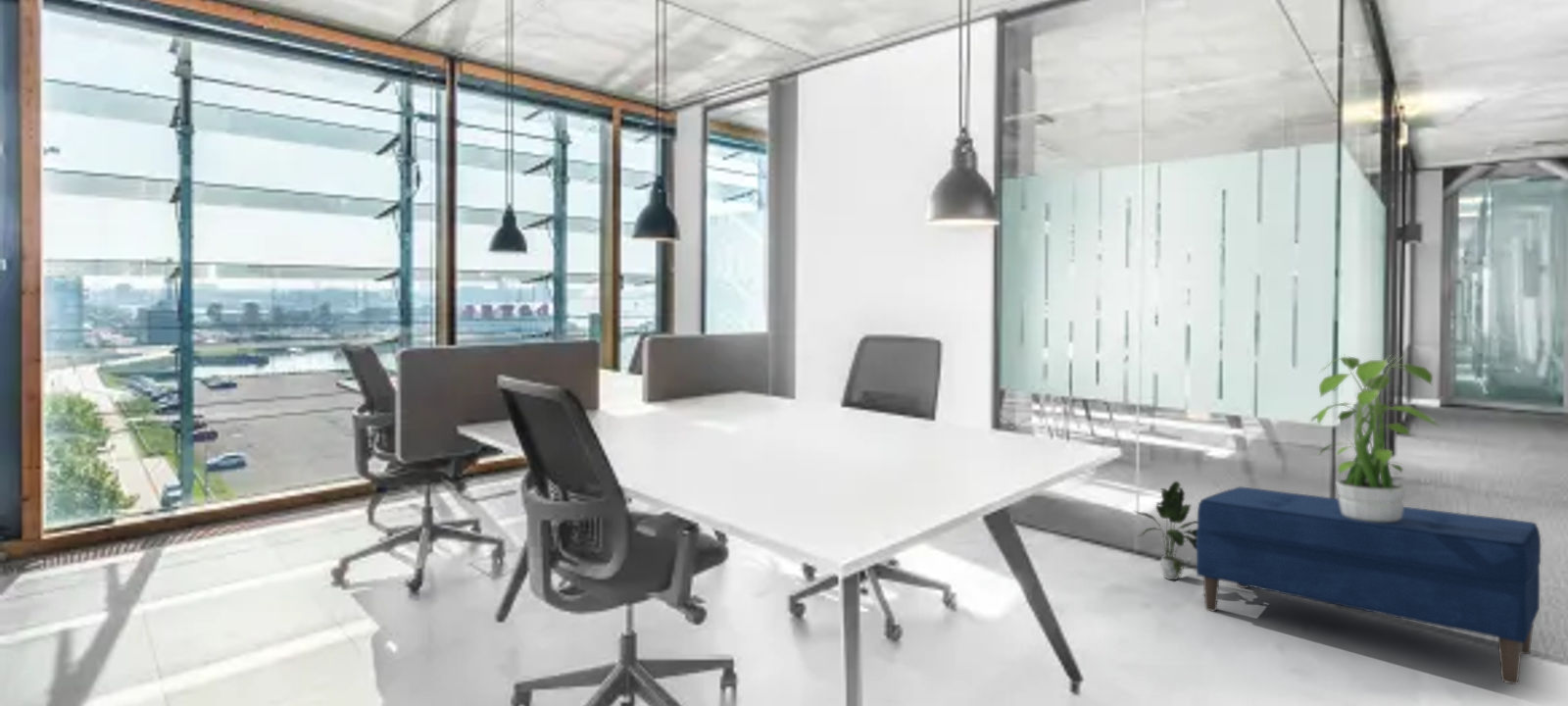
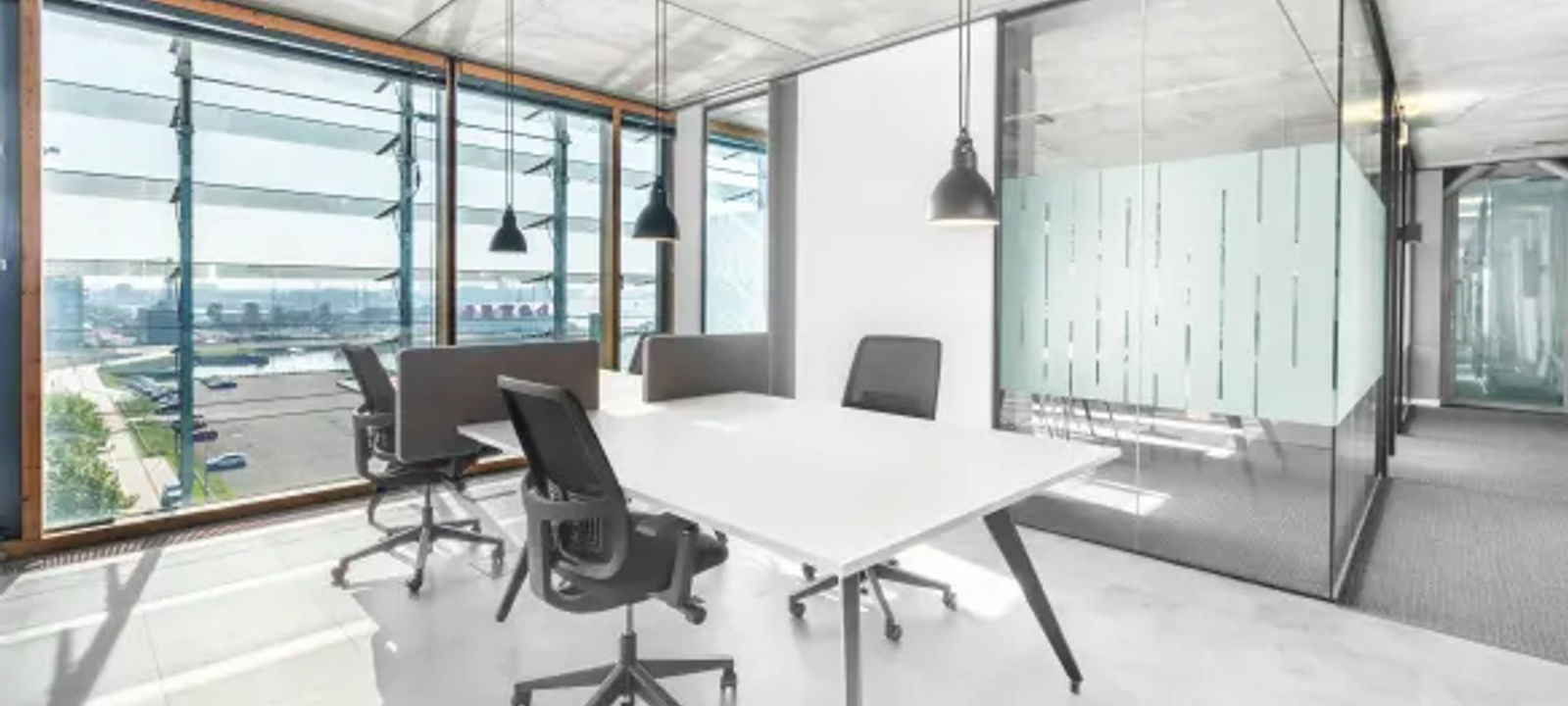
- potted plant [1133,480,1198,580]
- bench [1196,485,1542,685]
- potted plant [1308,353,1442,523]
